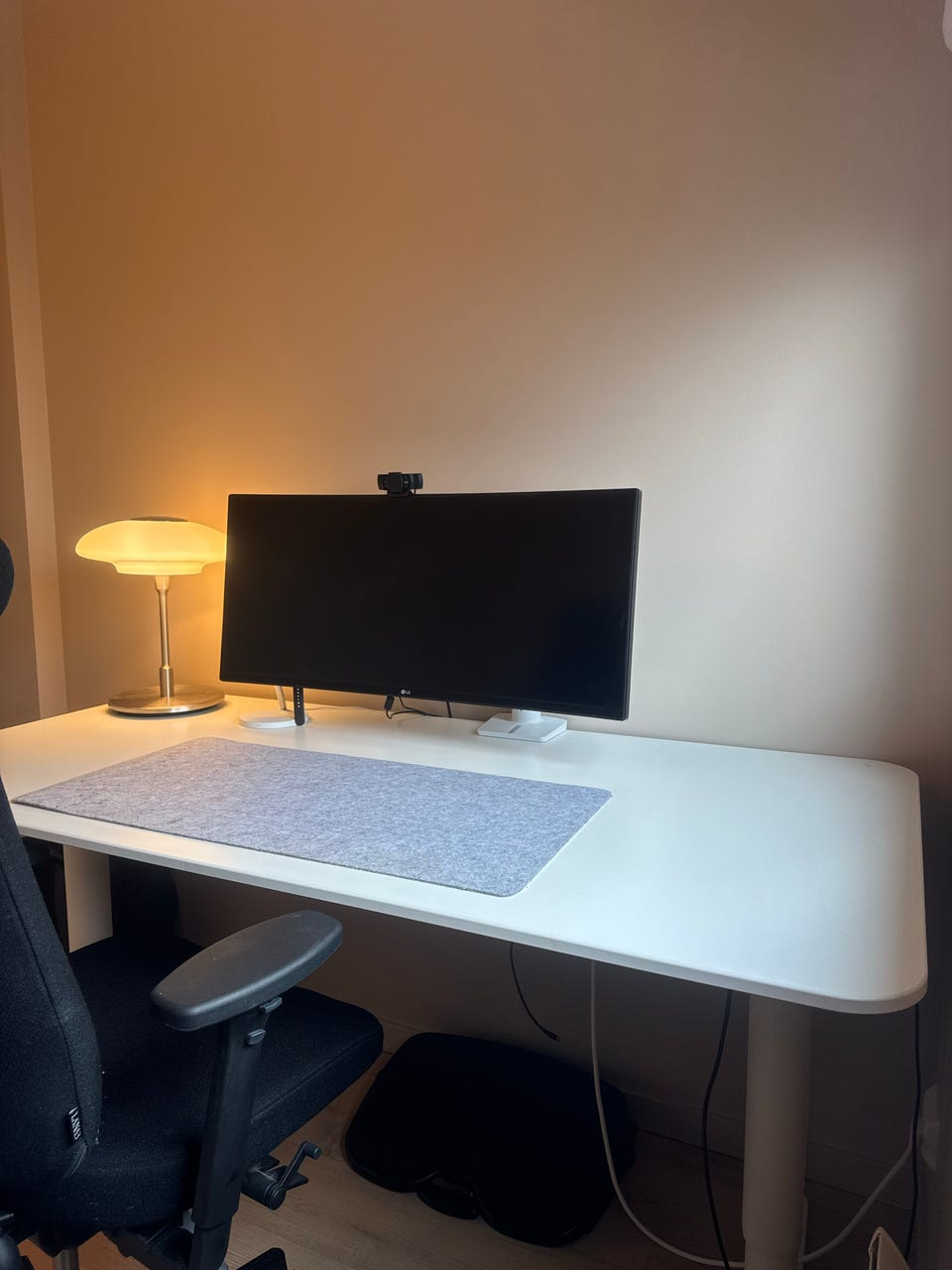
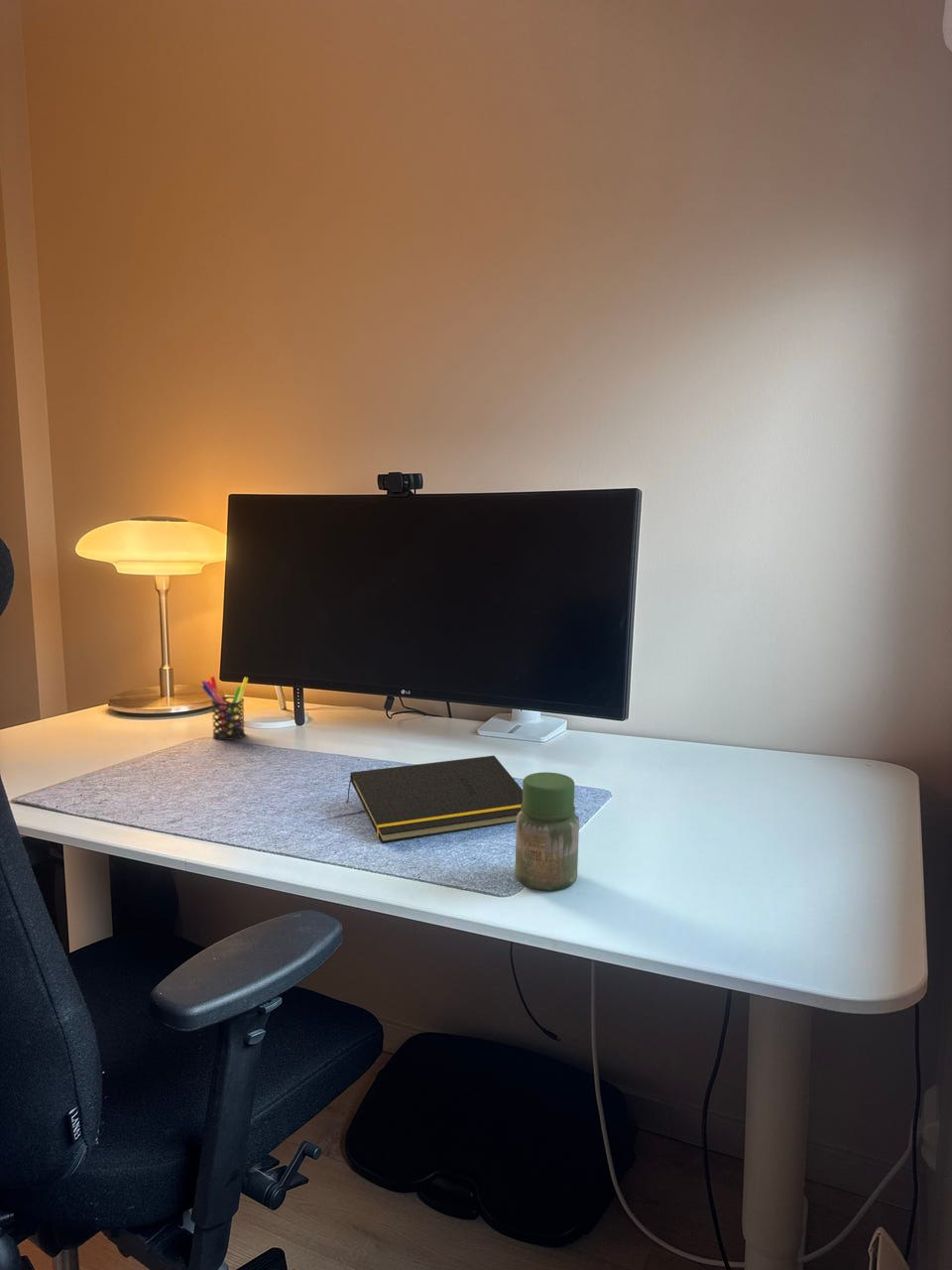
+ pen holder [200,675,249,741]
+ notepad [345,755,523,844]
+ jar [515,771,580,891]
